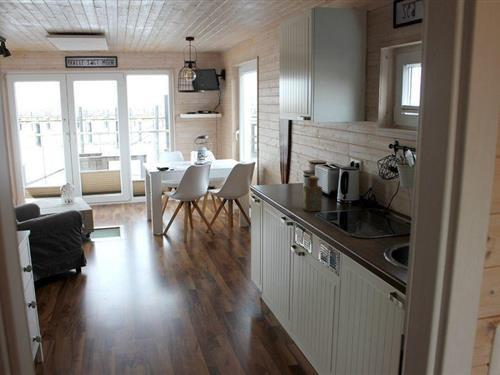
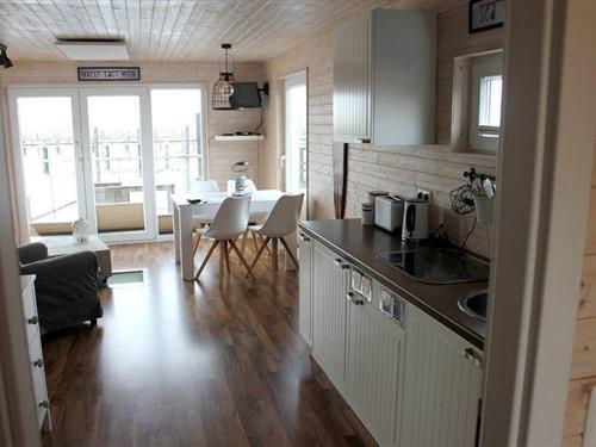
- bottle [302,175,323,213]
